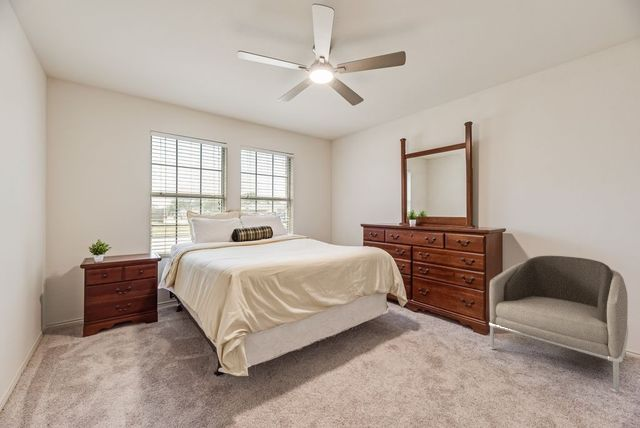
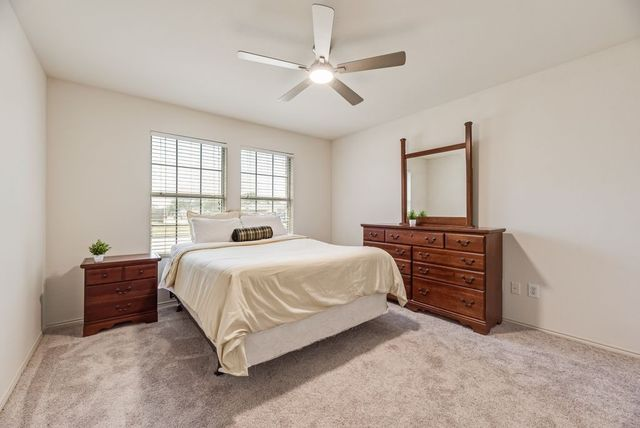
- armchair [488,255,629,394]
